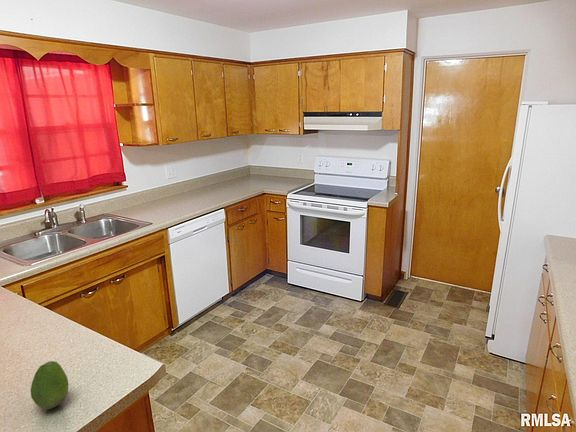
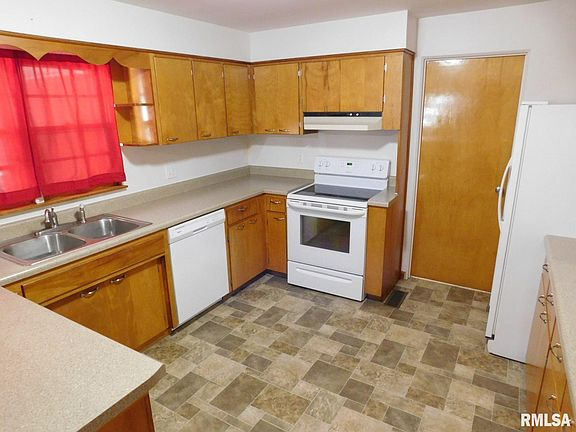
- fruit [30,360,70,410]
